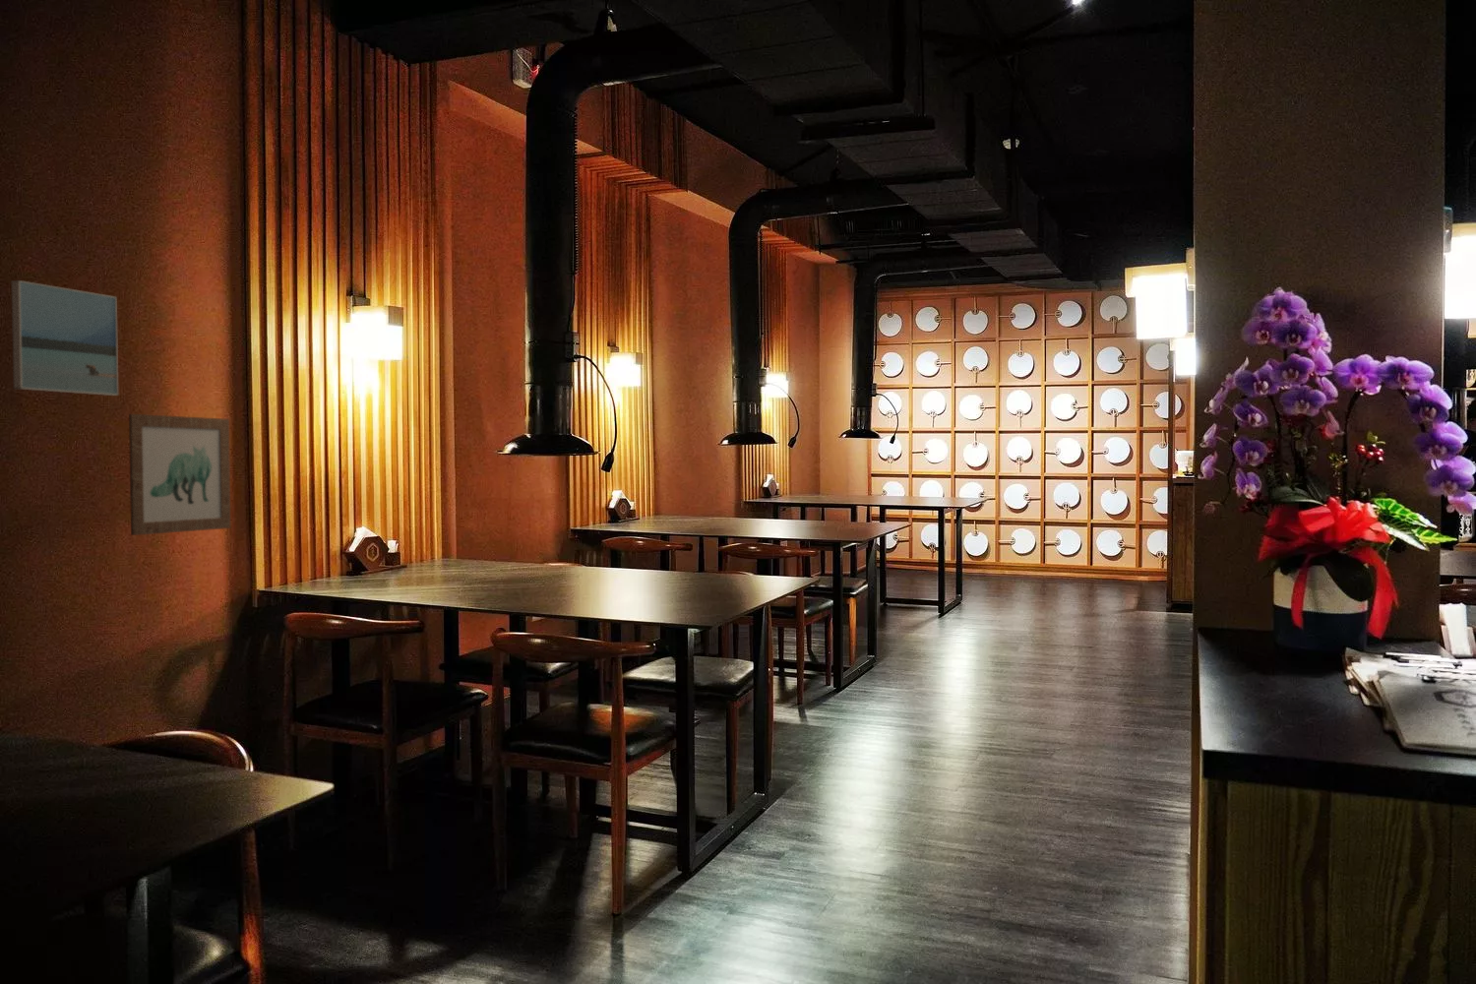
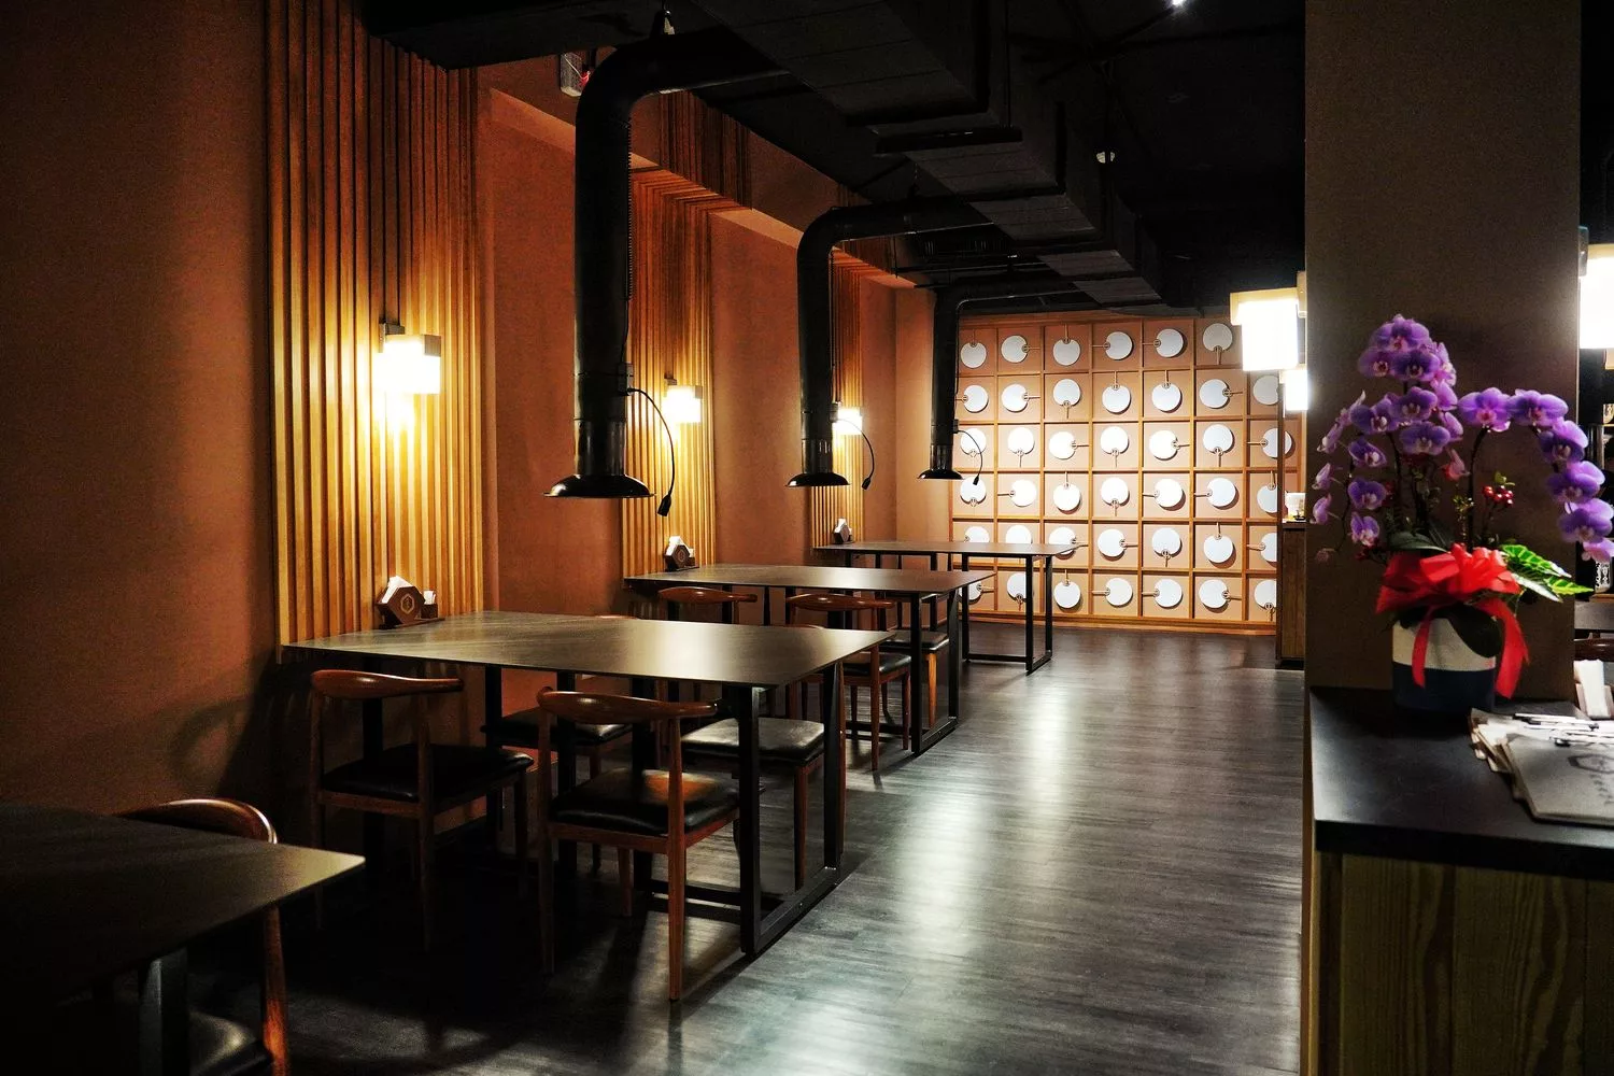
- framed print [10,279,119,396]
- wall art [127,413,232,536]
